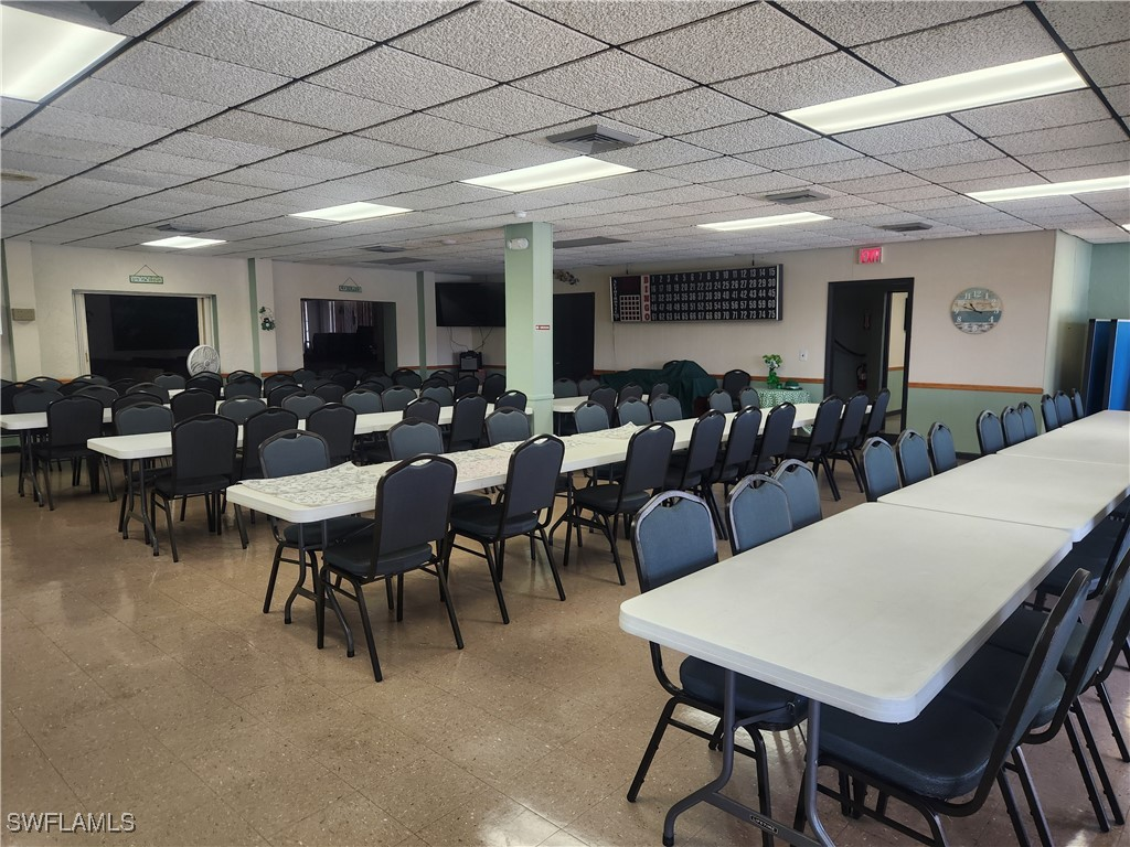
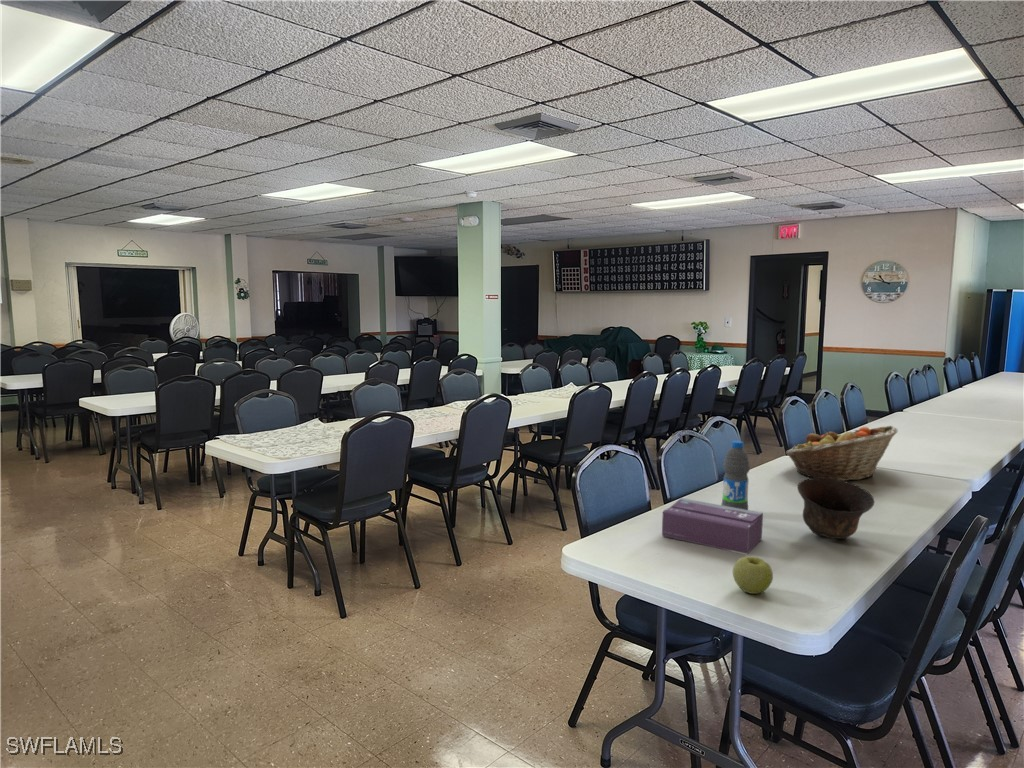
+ bowl [797,477,876,540]
+ fruit basket [785,425,899,482]
+ tissue box [661,497,764,555]
+ water bottle [720,440,751,510]
+ apple [732,555,774,595]
